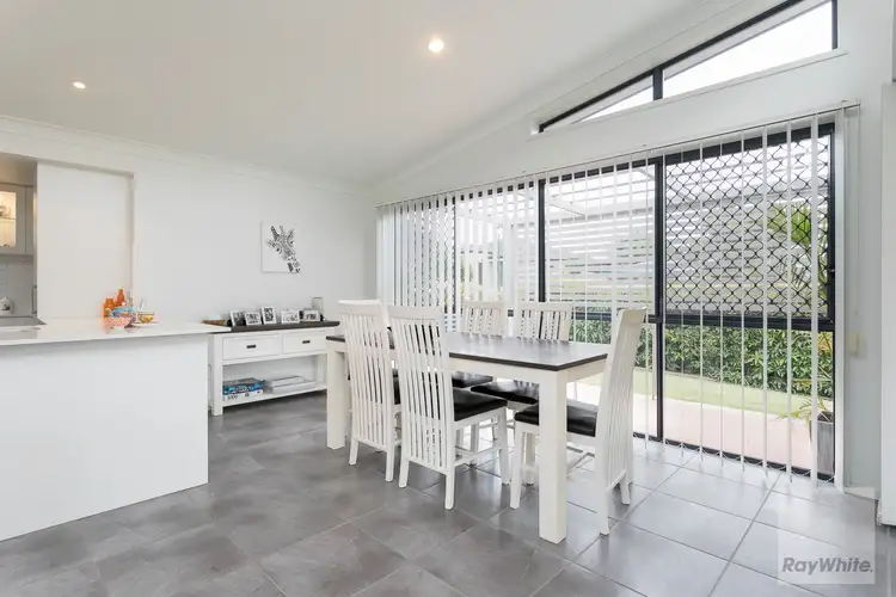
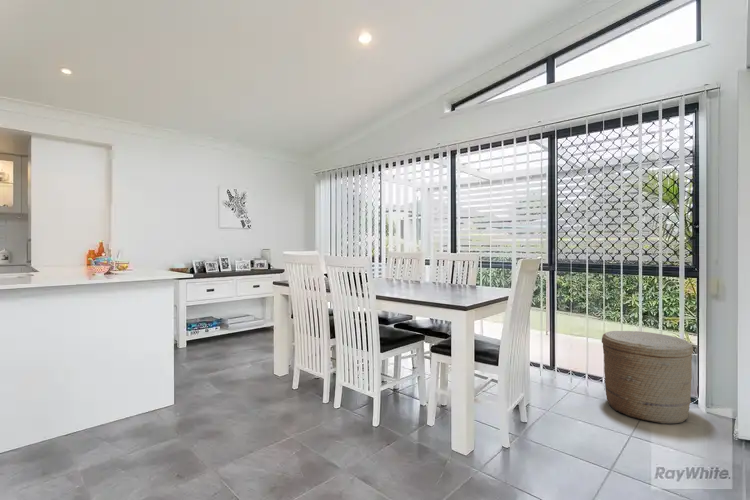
+ basket [601,330,694,425]
